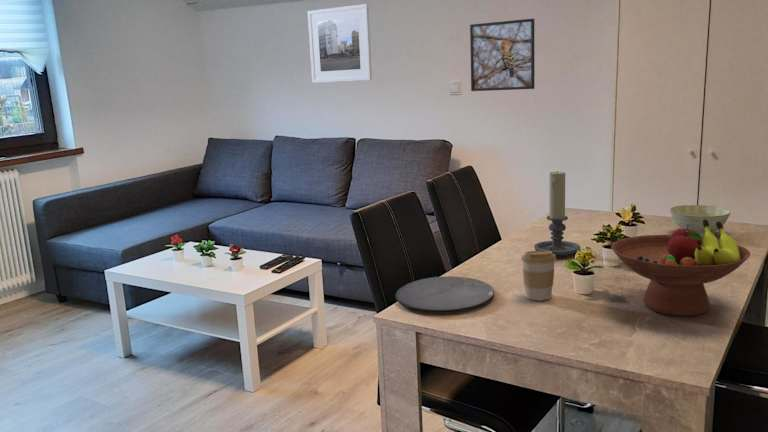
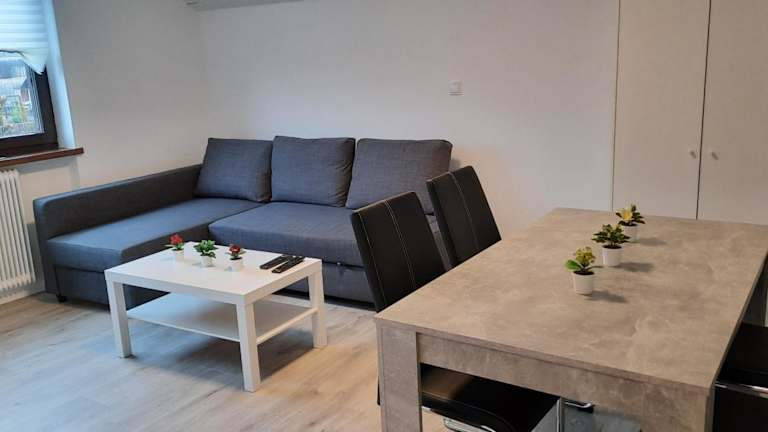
- coffee cup [520,250,557,301]
- fruit bowl [610,219,751,317]
- bowl [669,204,731,237]
- candle holder [533,170,581,258]
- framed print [469,18,536,92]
- plate [394,275,496,314]
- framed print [307,3,373,84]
